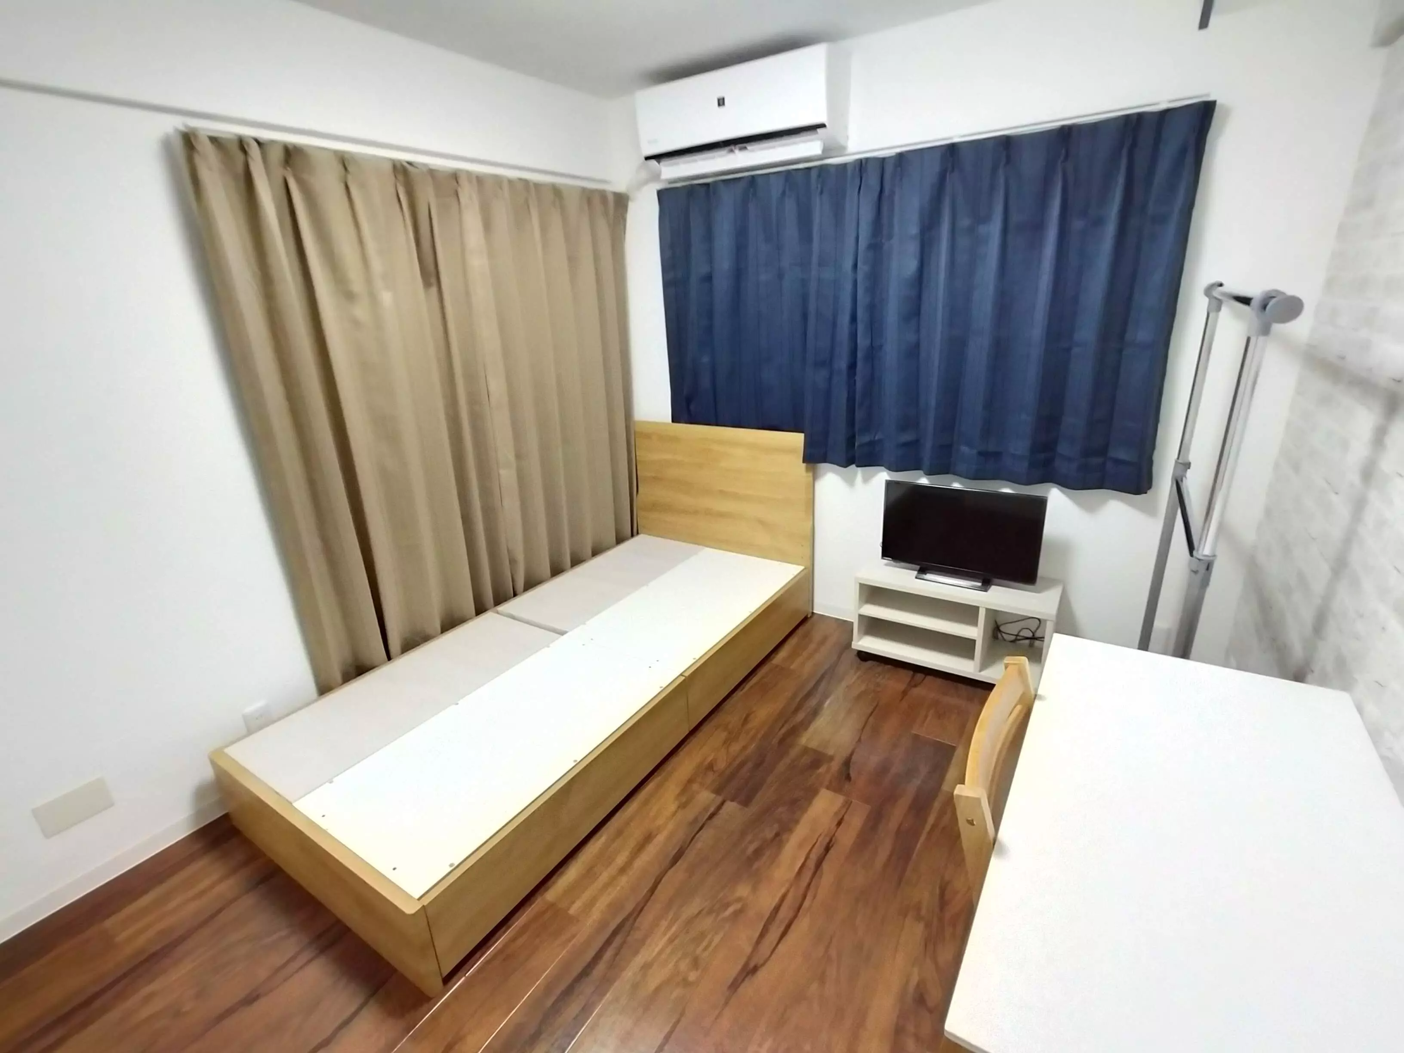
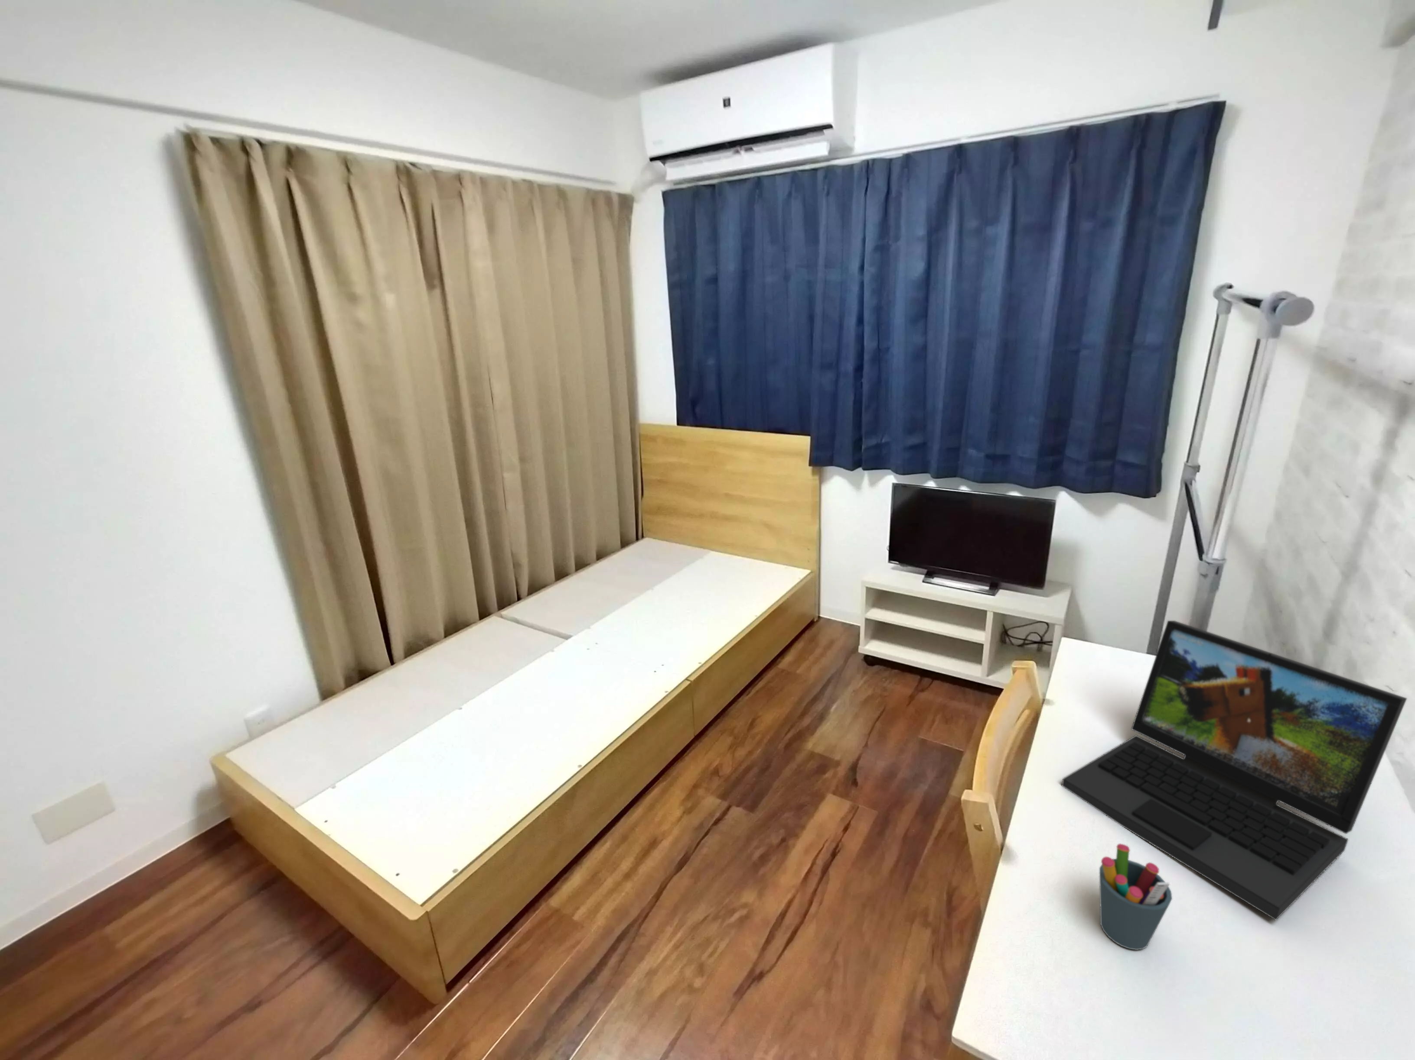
+ pen holder [1099,844,1172,951]
+ laptop [1062,620,1407,921]
